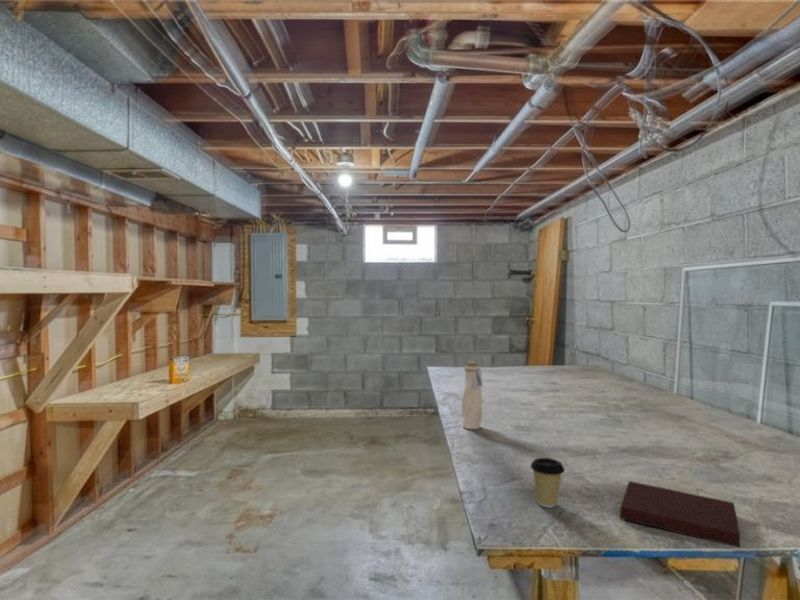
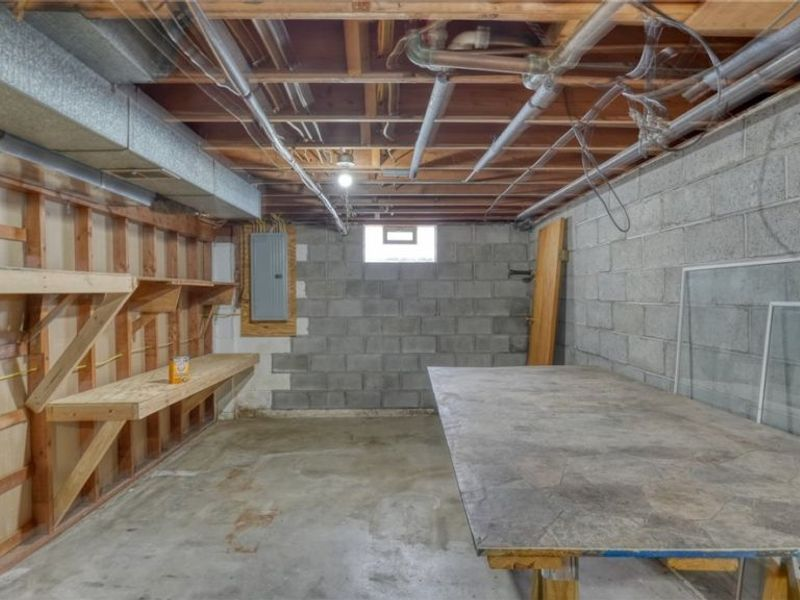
- coffee cup [530,457,566,509]
- water bottle [461,361,484,430]
- notebook [619,480,741,548]
